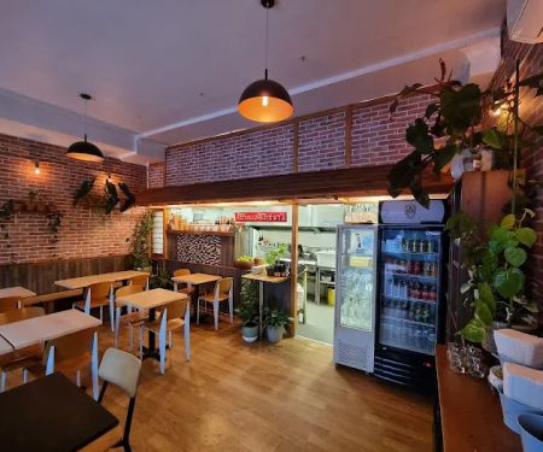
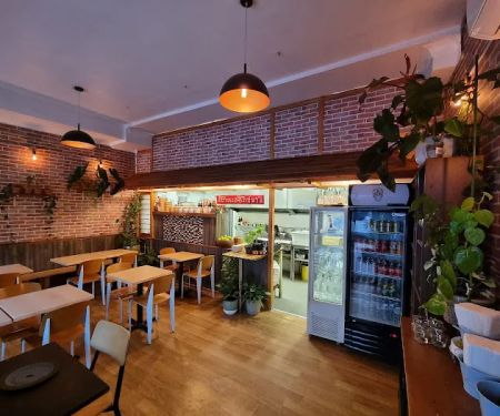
+ plate [0,358,61,392]
